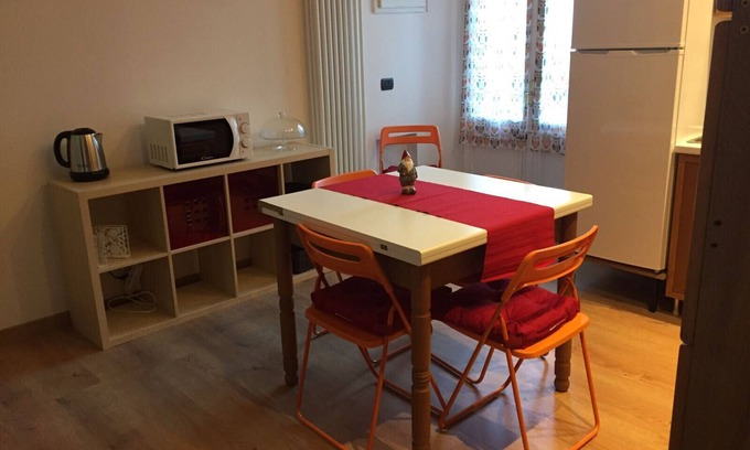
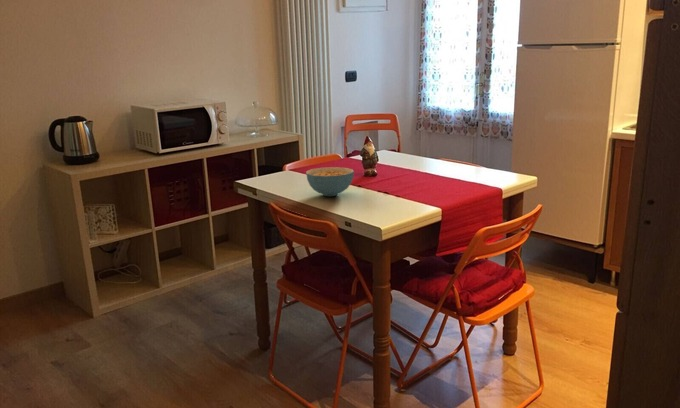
+ cereal bowl [305,166,355,197]
